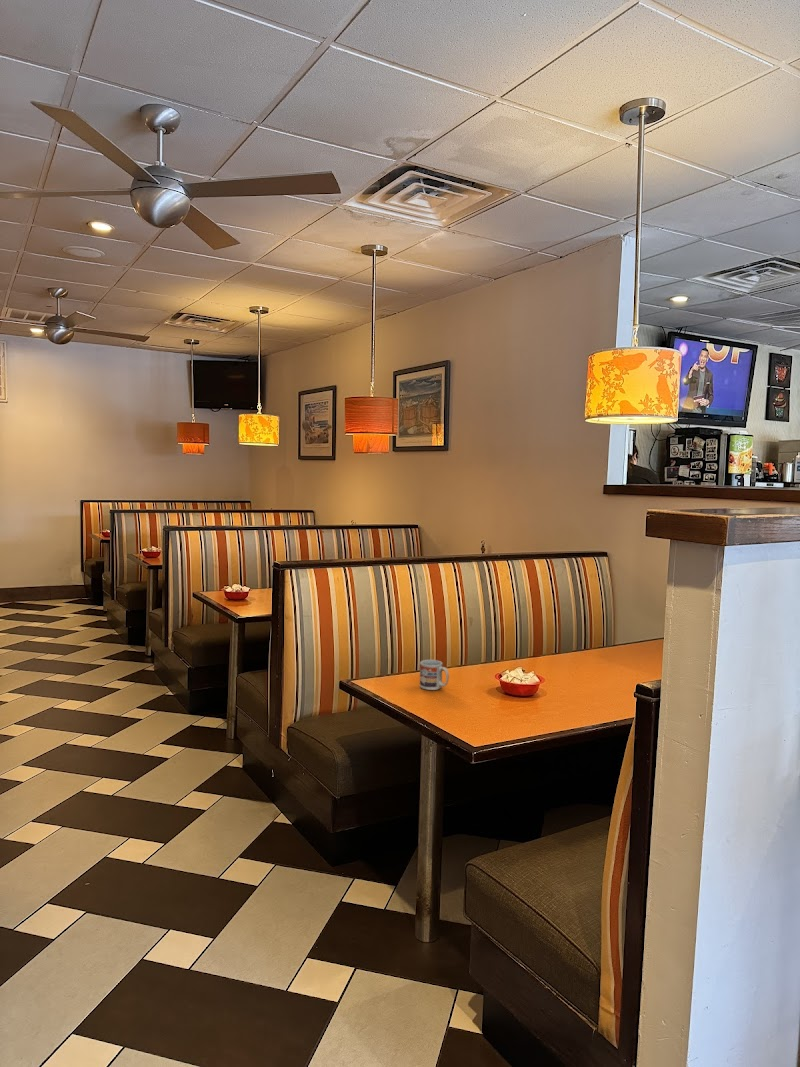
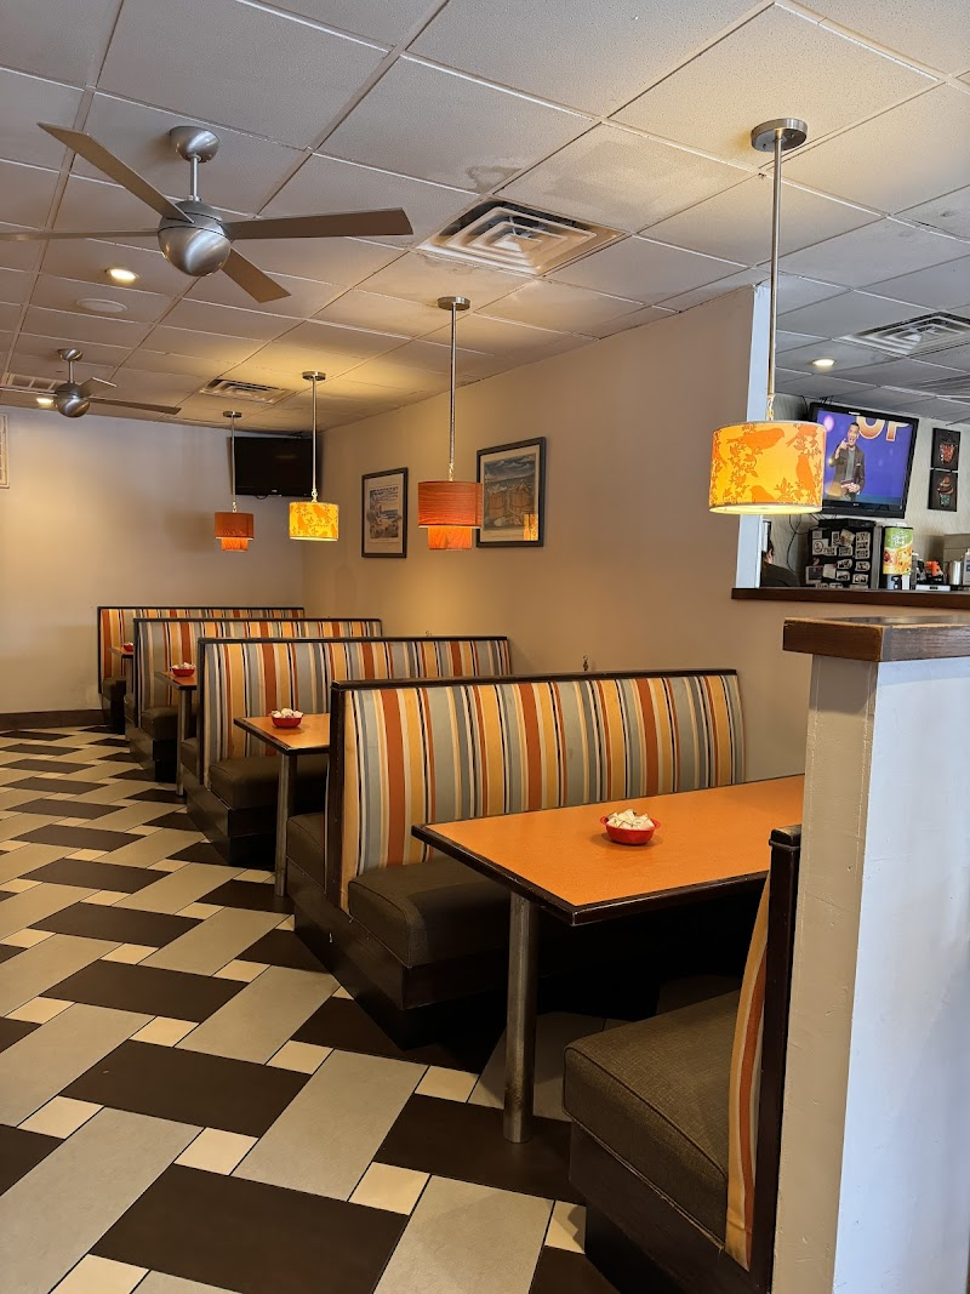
- cup [419,659,450,691]
